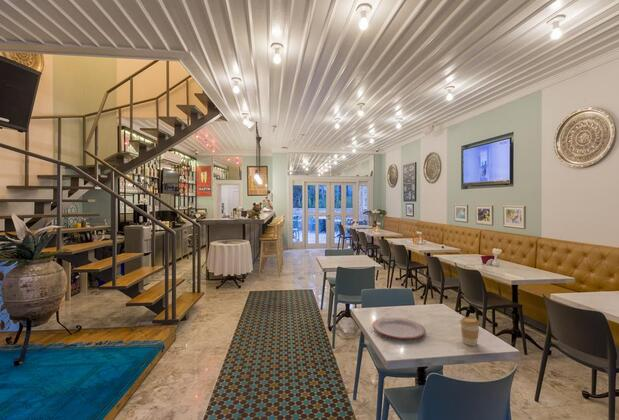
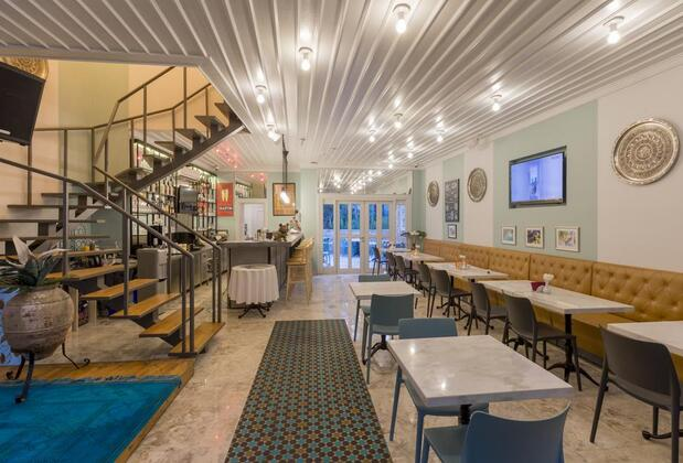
- plate [372,317,427,340]
- coffee cup [459,316,481,347]
